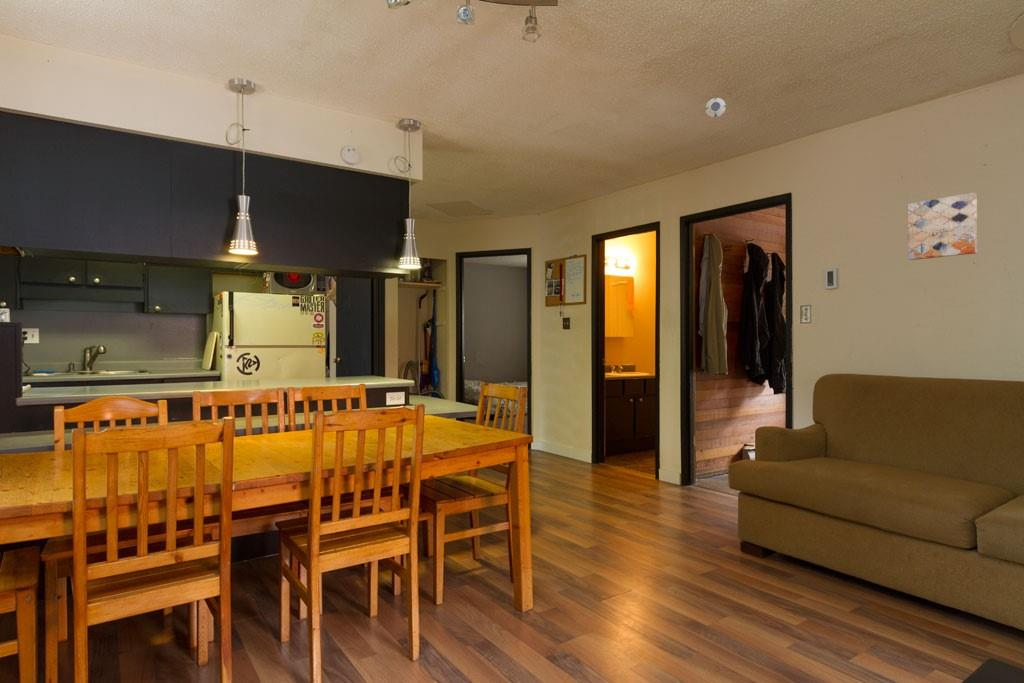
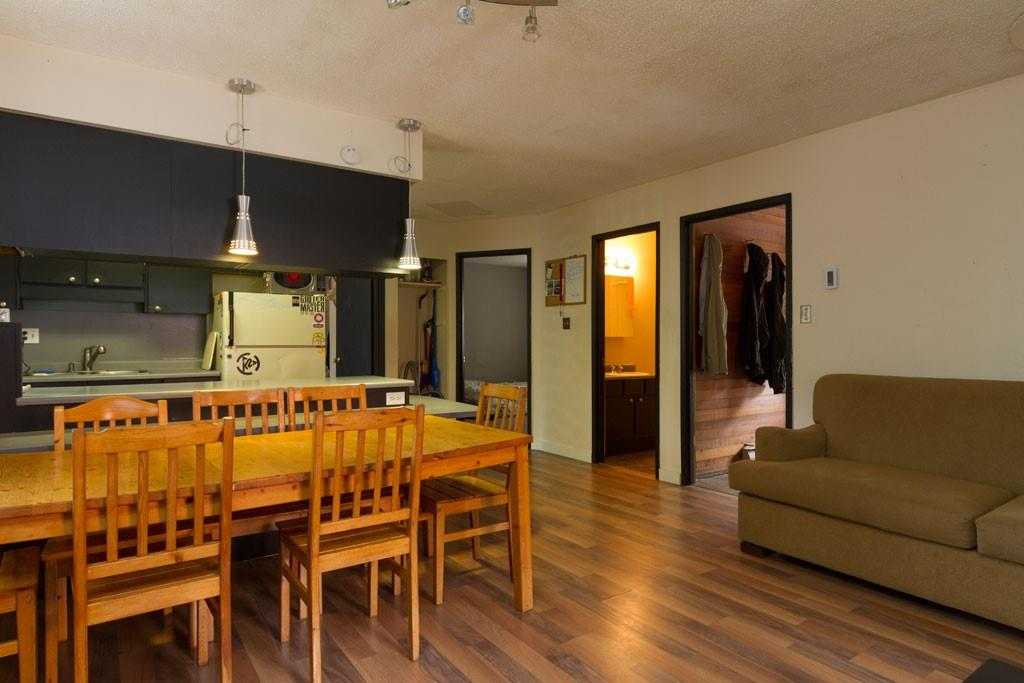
- smoke detector [705,97,727,119]
- wall art [907,192,978,261]
